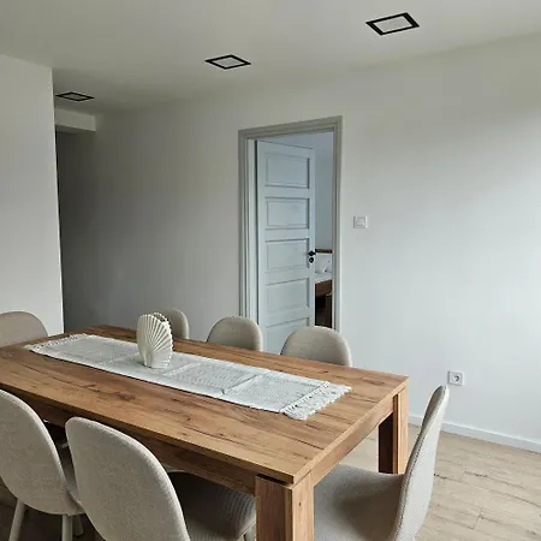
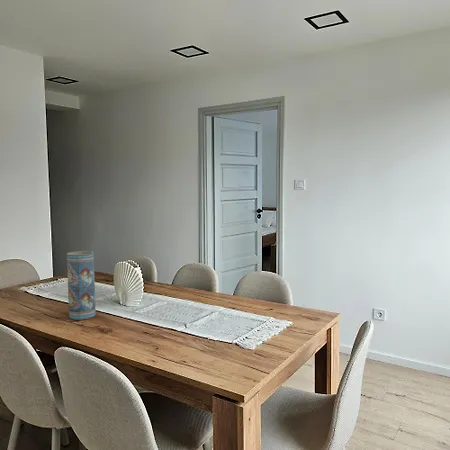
+ vase [66,250,97,321]
